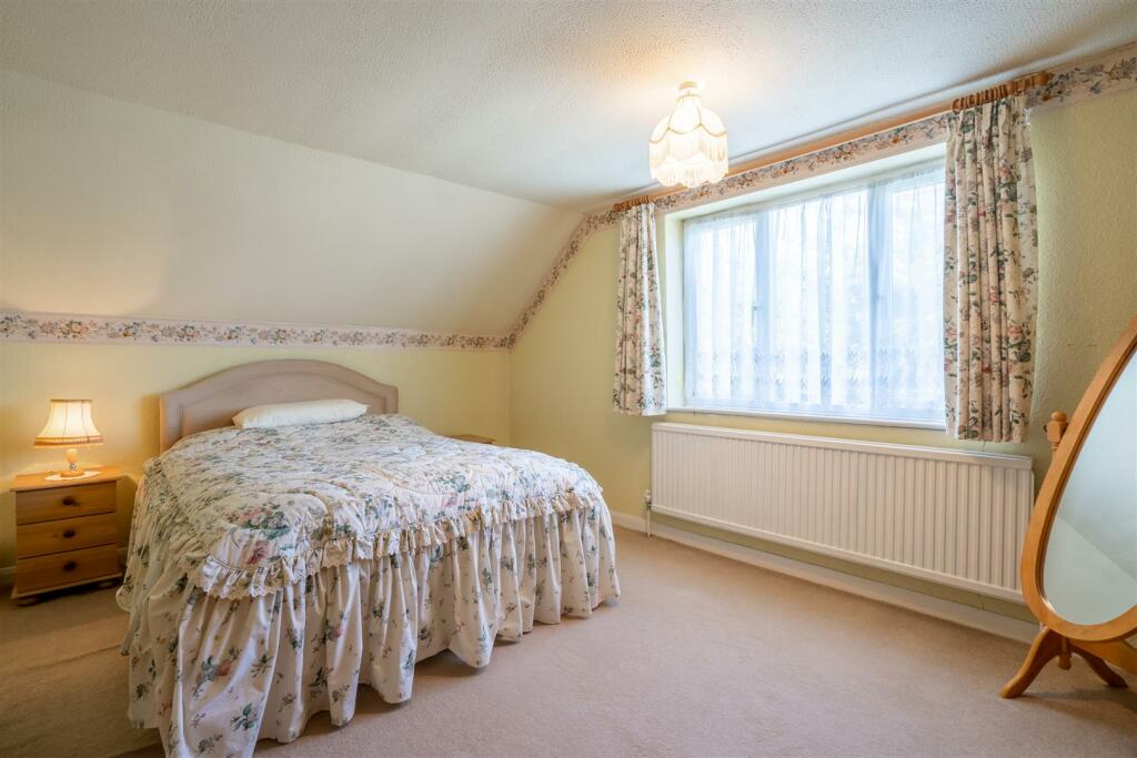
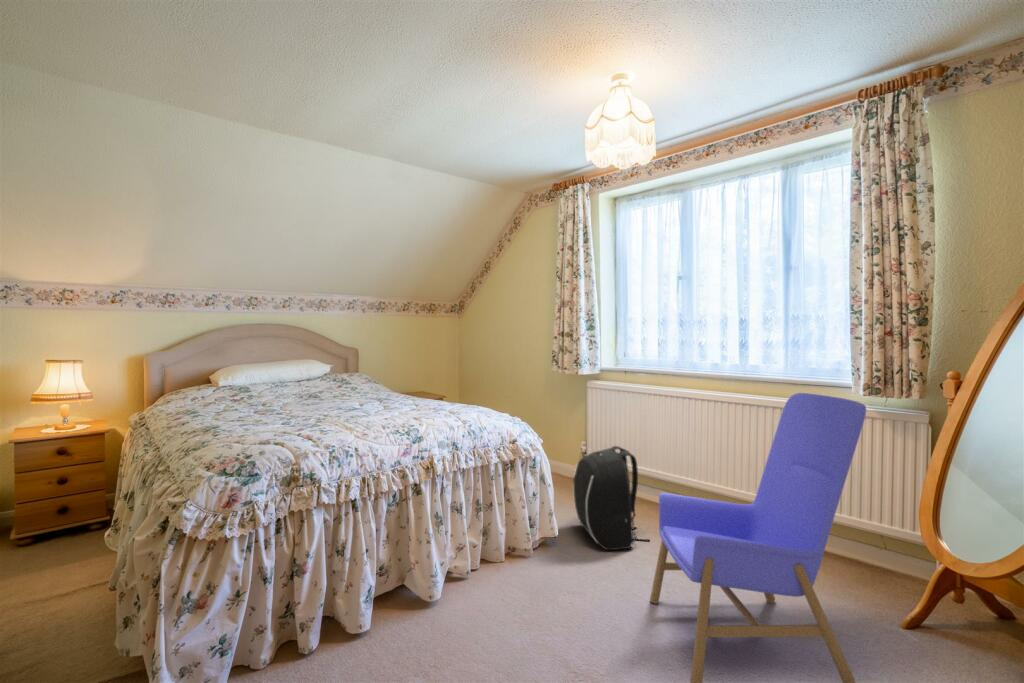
+ backpack [572,445,651,551]
+ armchair [649,392,867,683]
